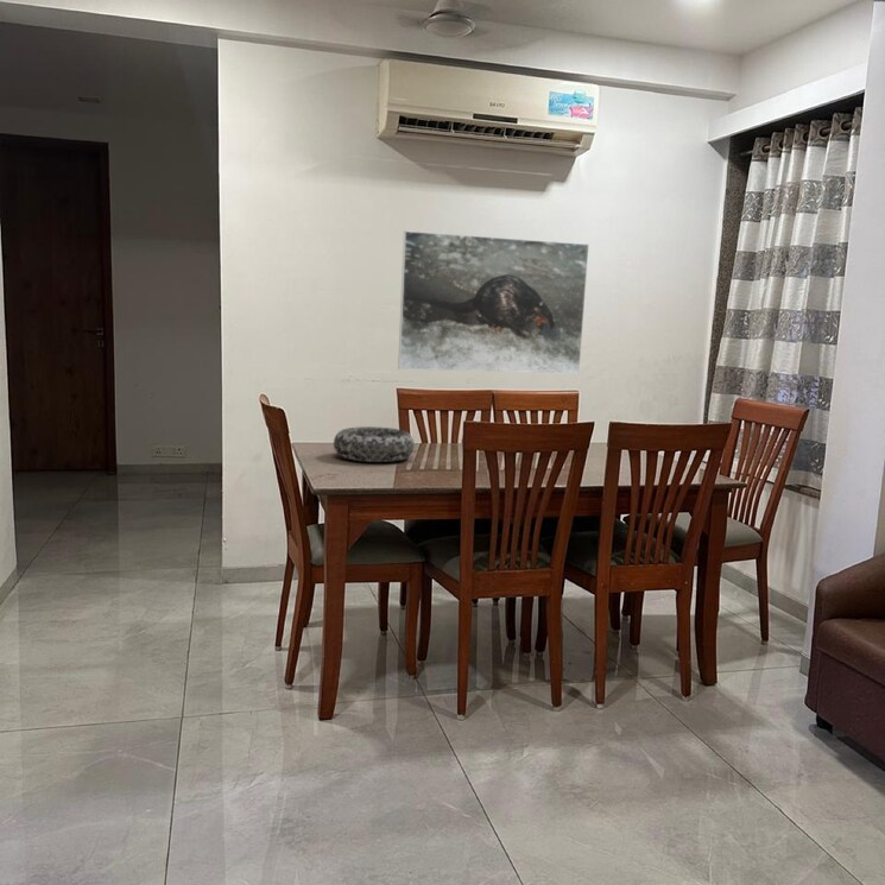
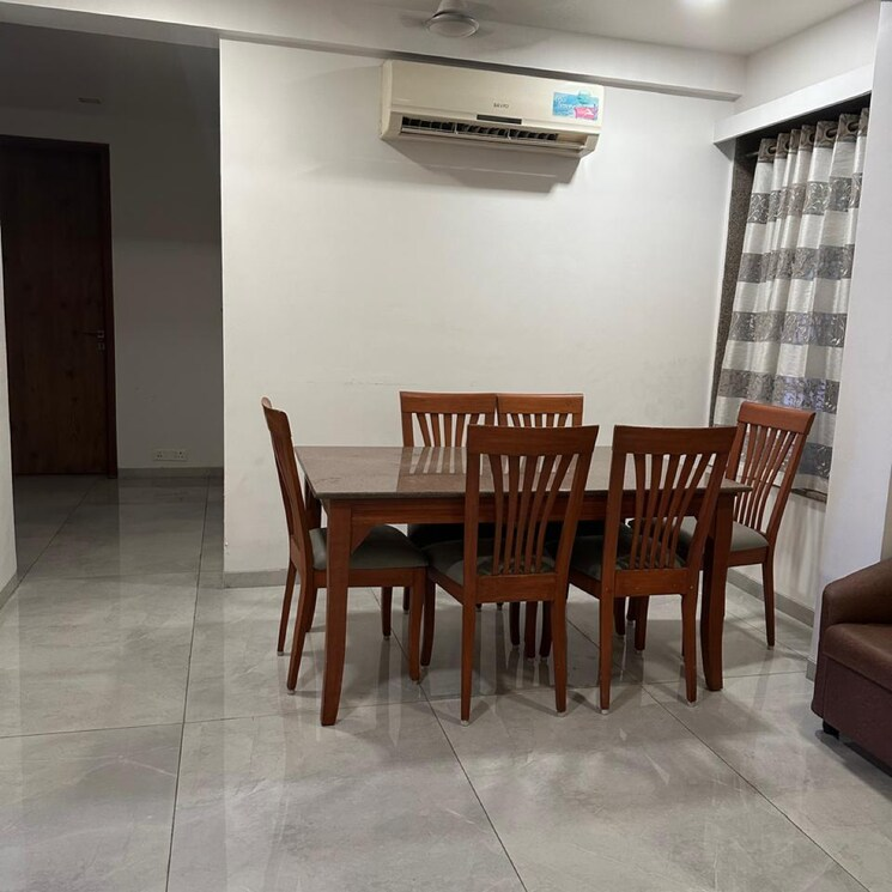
- decorative bowl [333,425,416,463]
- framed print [397,229,590,375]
